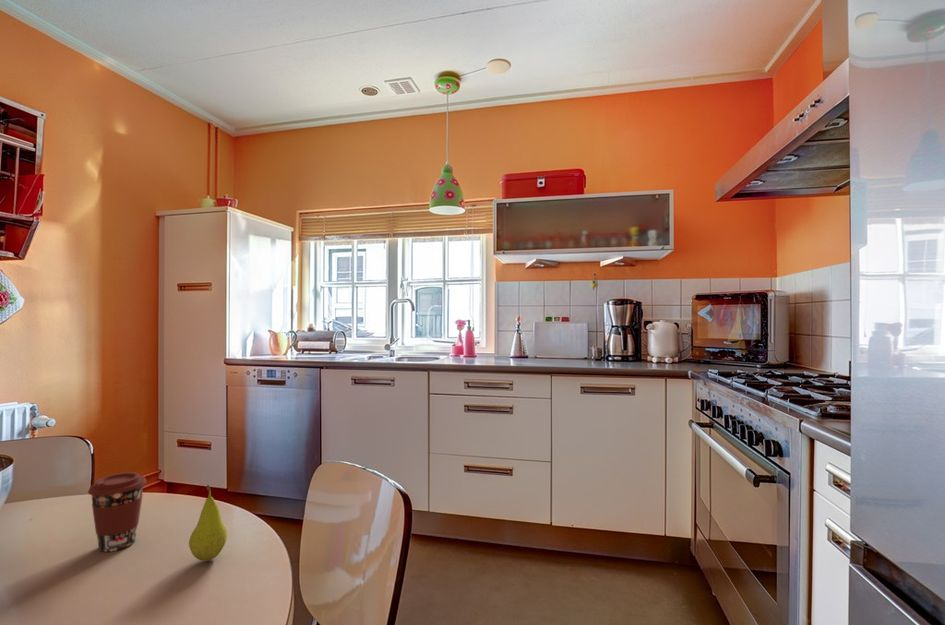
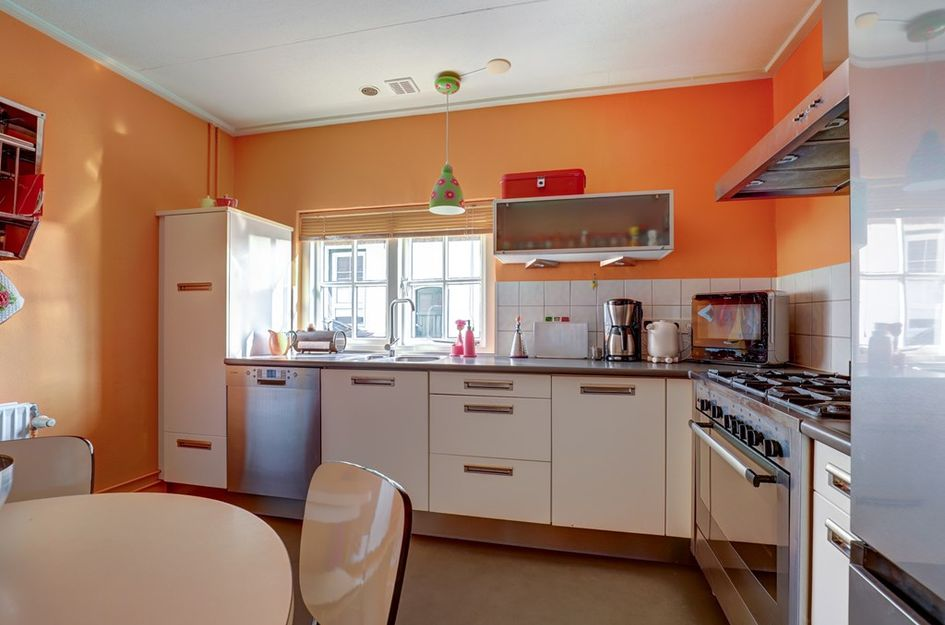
- fruit [188,484,228,562]
- coffee cup [87,471,148,553]
